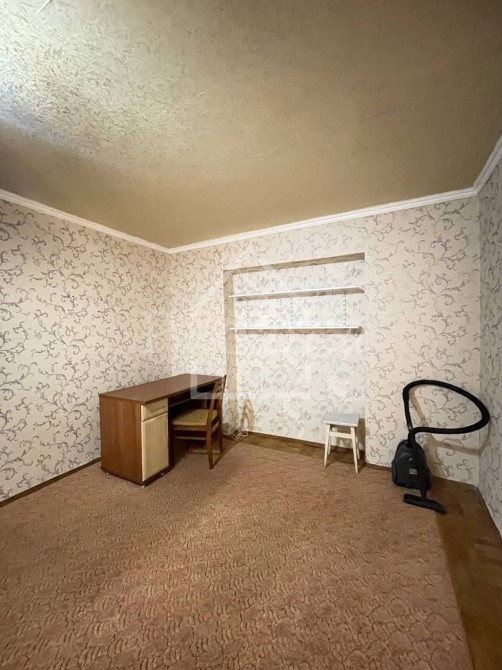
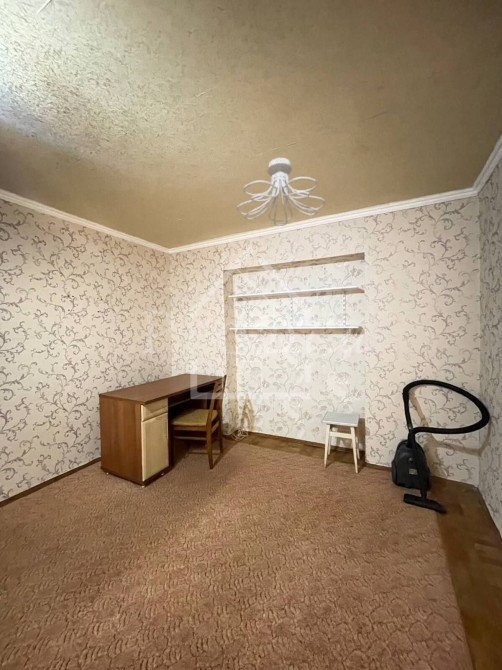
+ ceiling light fixture [236,157,326,227]
